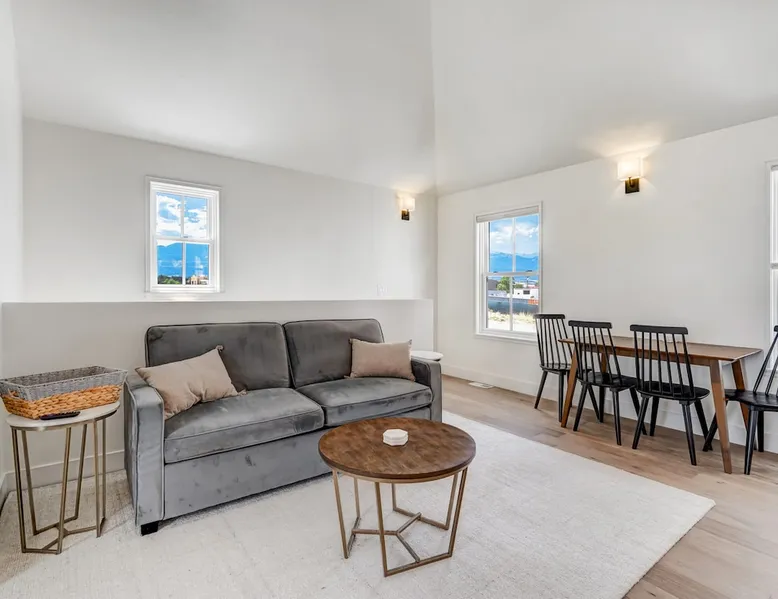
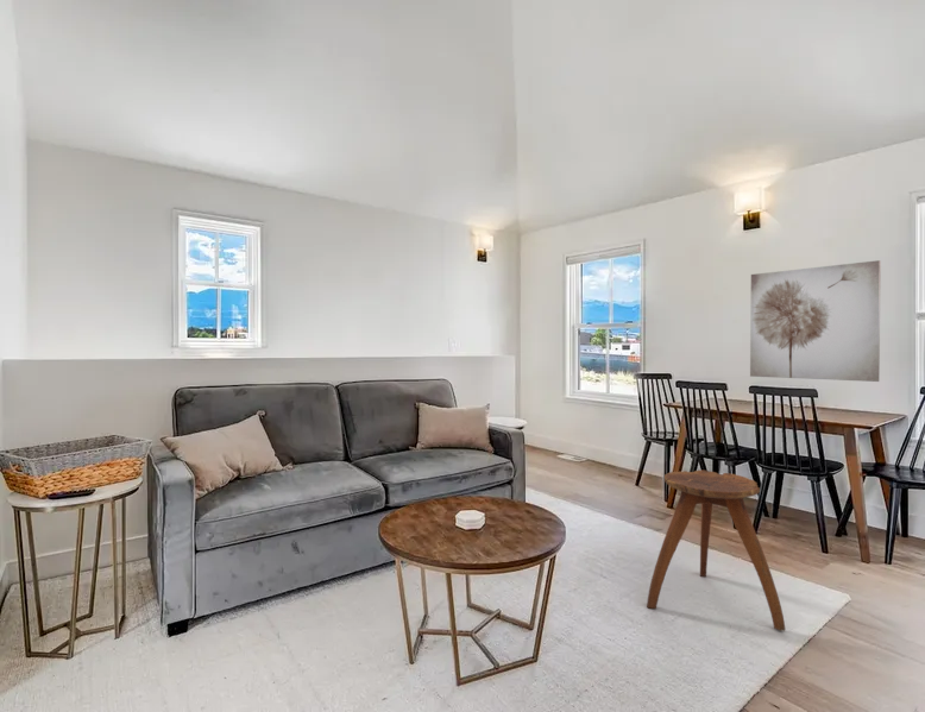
+ wall art [749,259,882,383]
+ stool [646,470,786,632]
